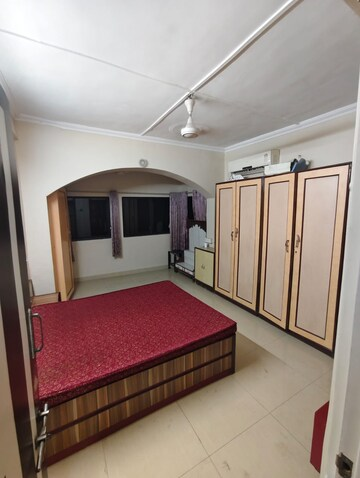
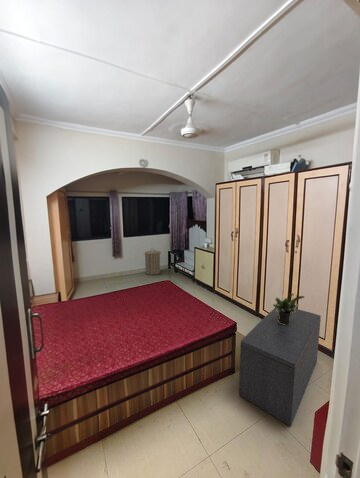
+ bench [238,307,322,427]
+ potted plant [272,293,305,325]
+ laundry hamper [143,247,162,276]
